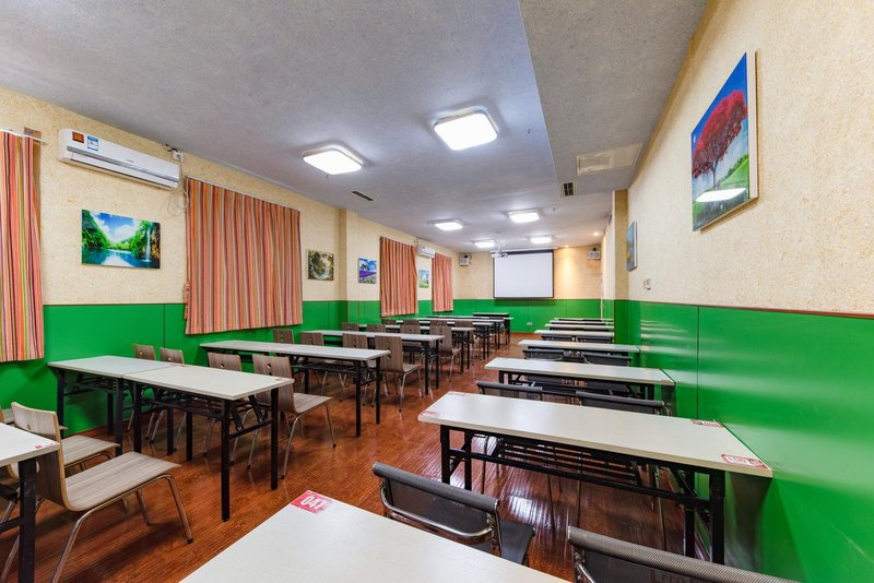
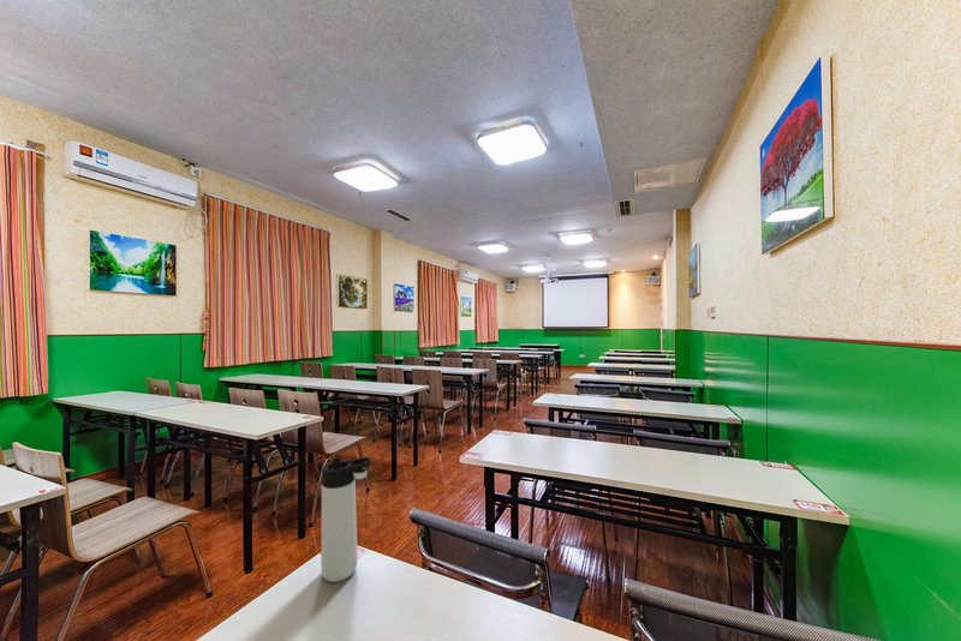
+ thermos bottle [320,456,372,583]
